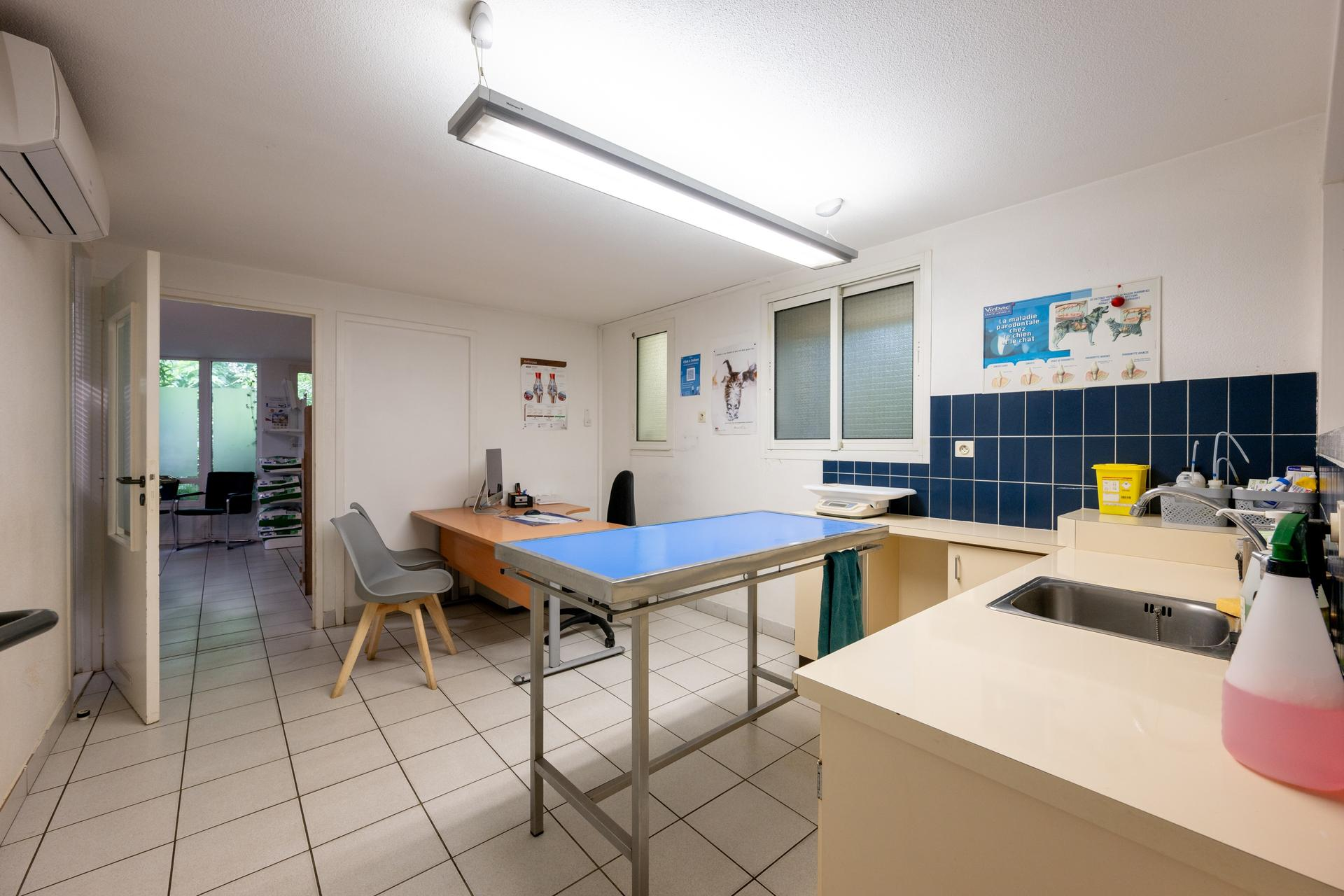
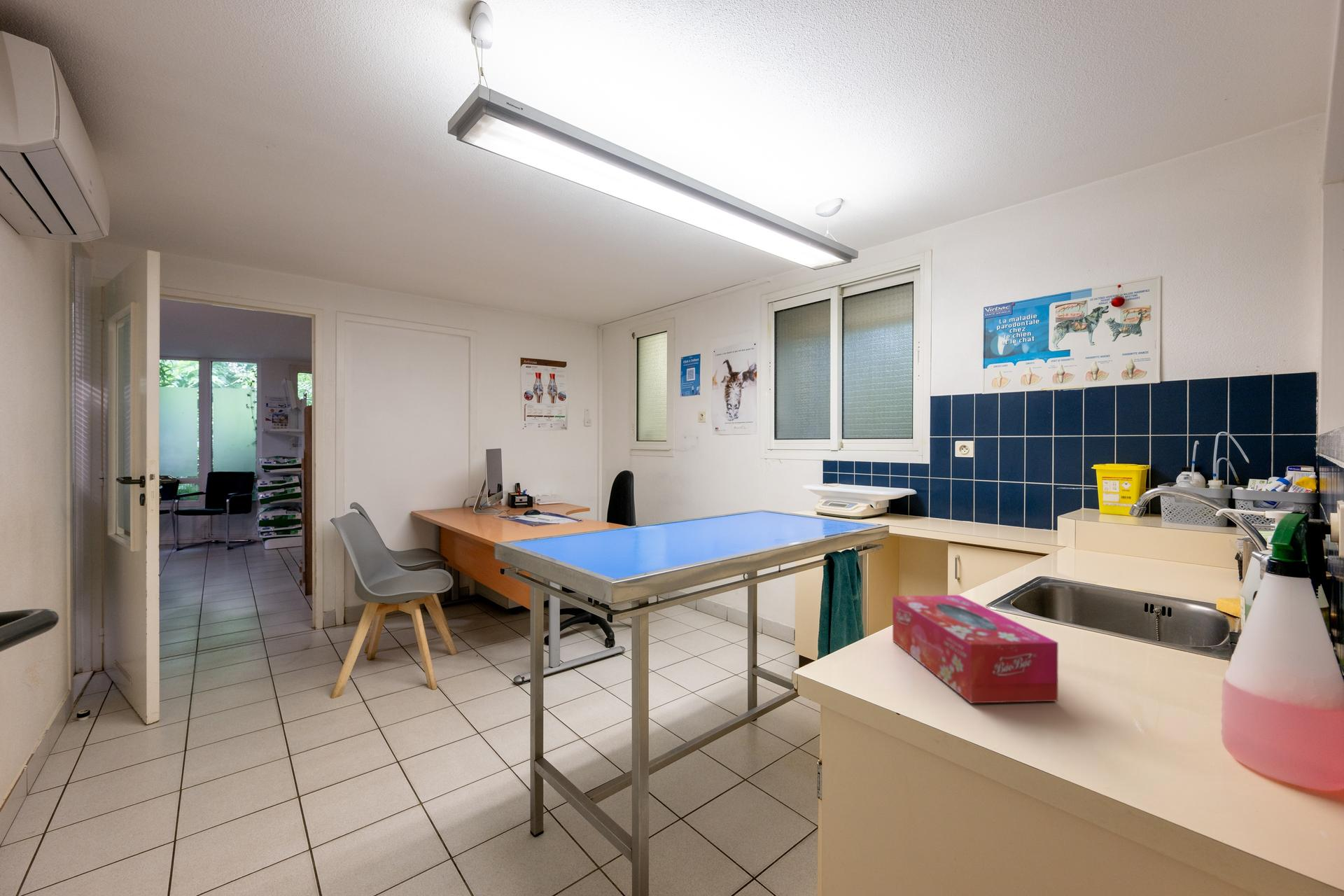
+ tissue box [892,594,1058,704]
